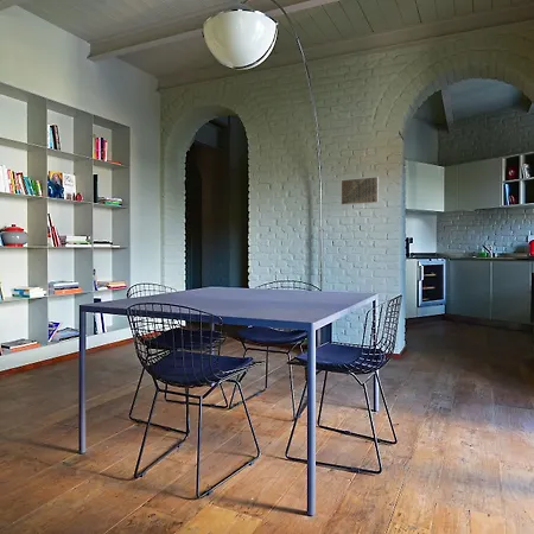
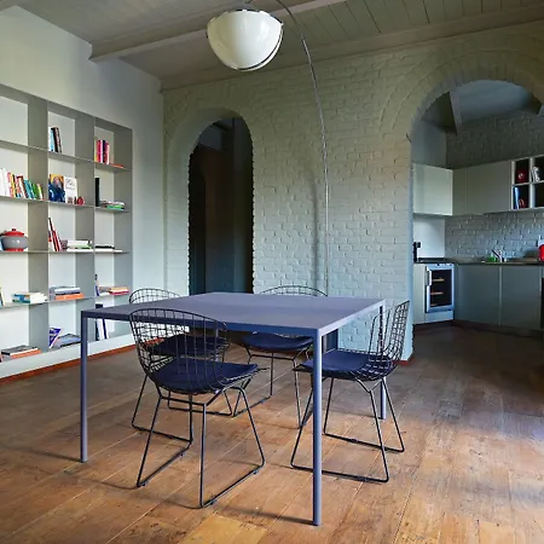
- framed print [339,176,380,206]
